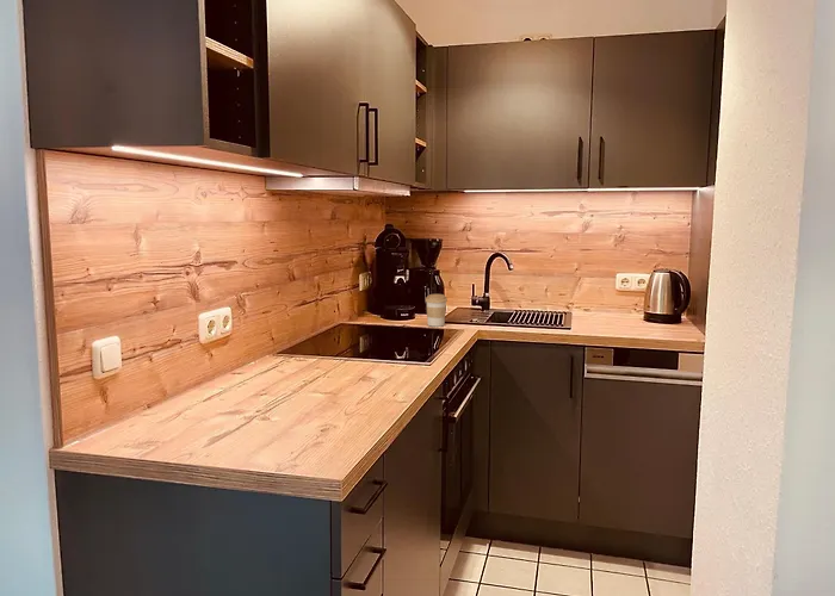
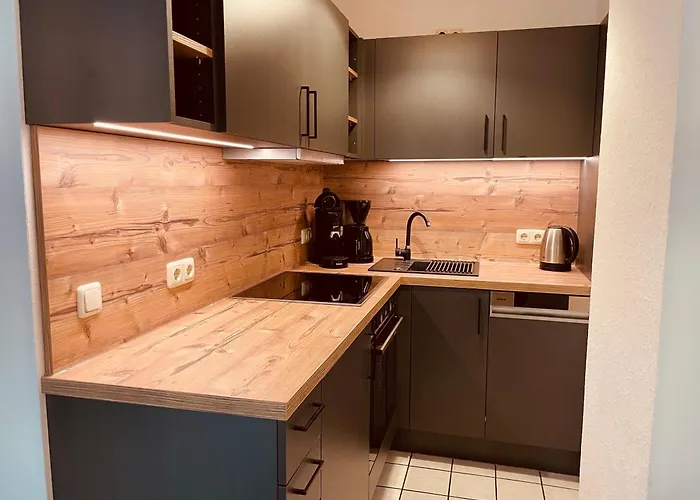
- coffee cup [425,293,449,328]
